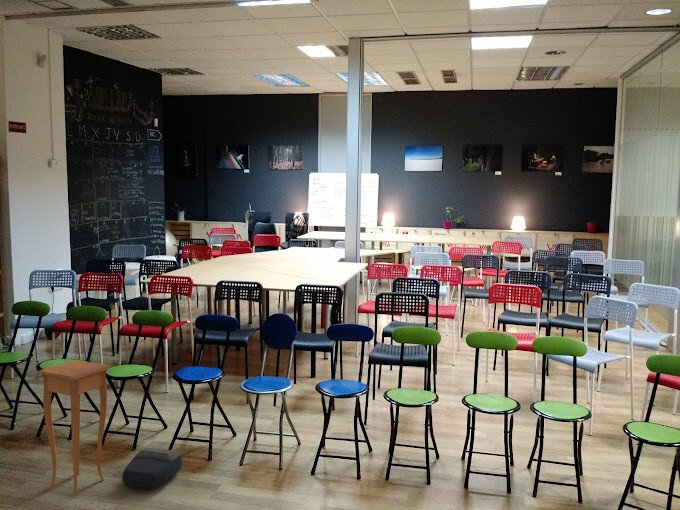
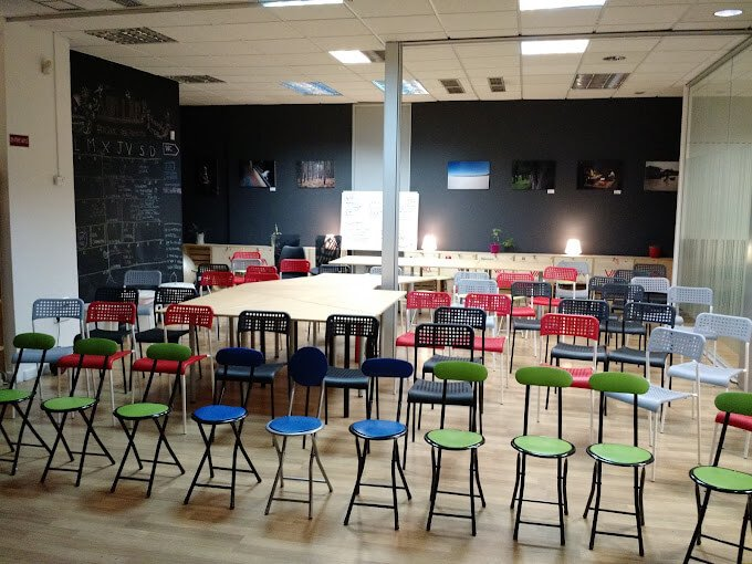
- backpack [121,447,187,491]
- side table [38,359,112,497]
